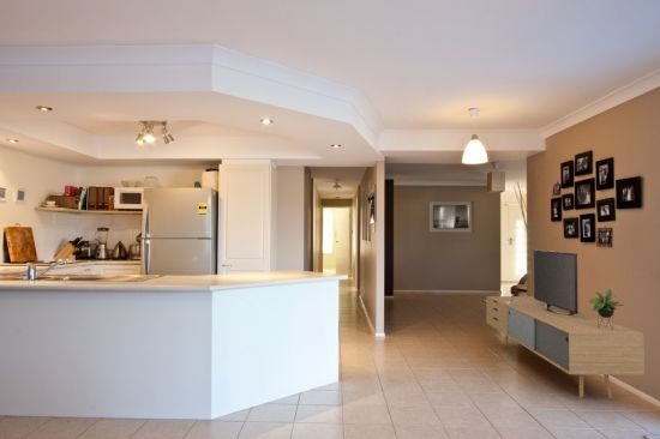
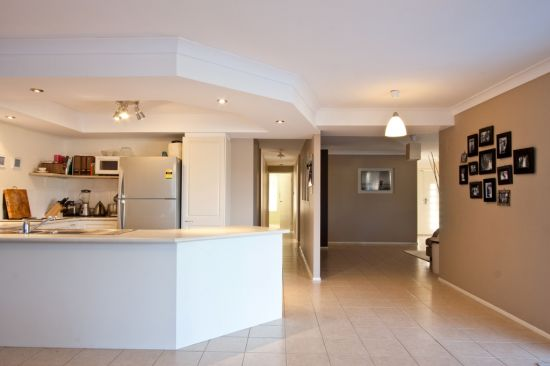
- media console [485,248,646,399]
